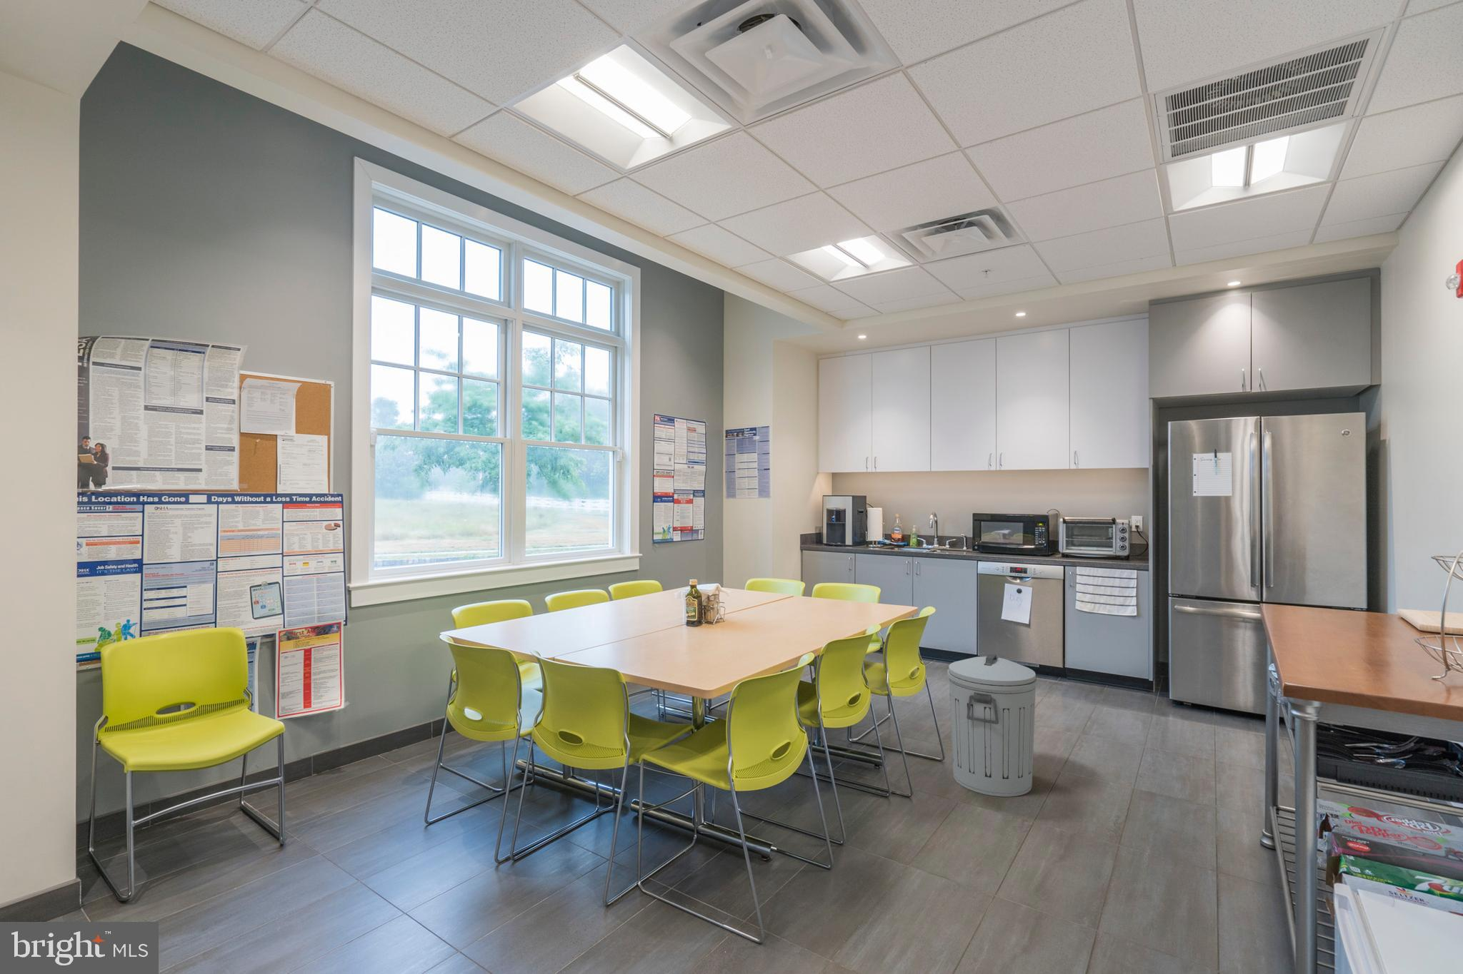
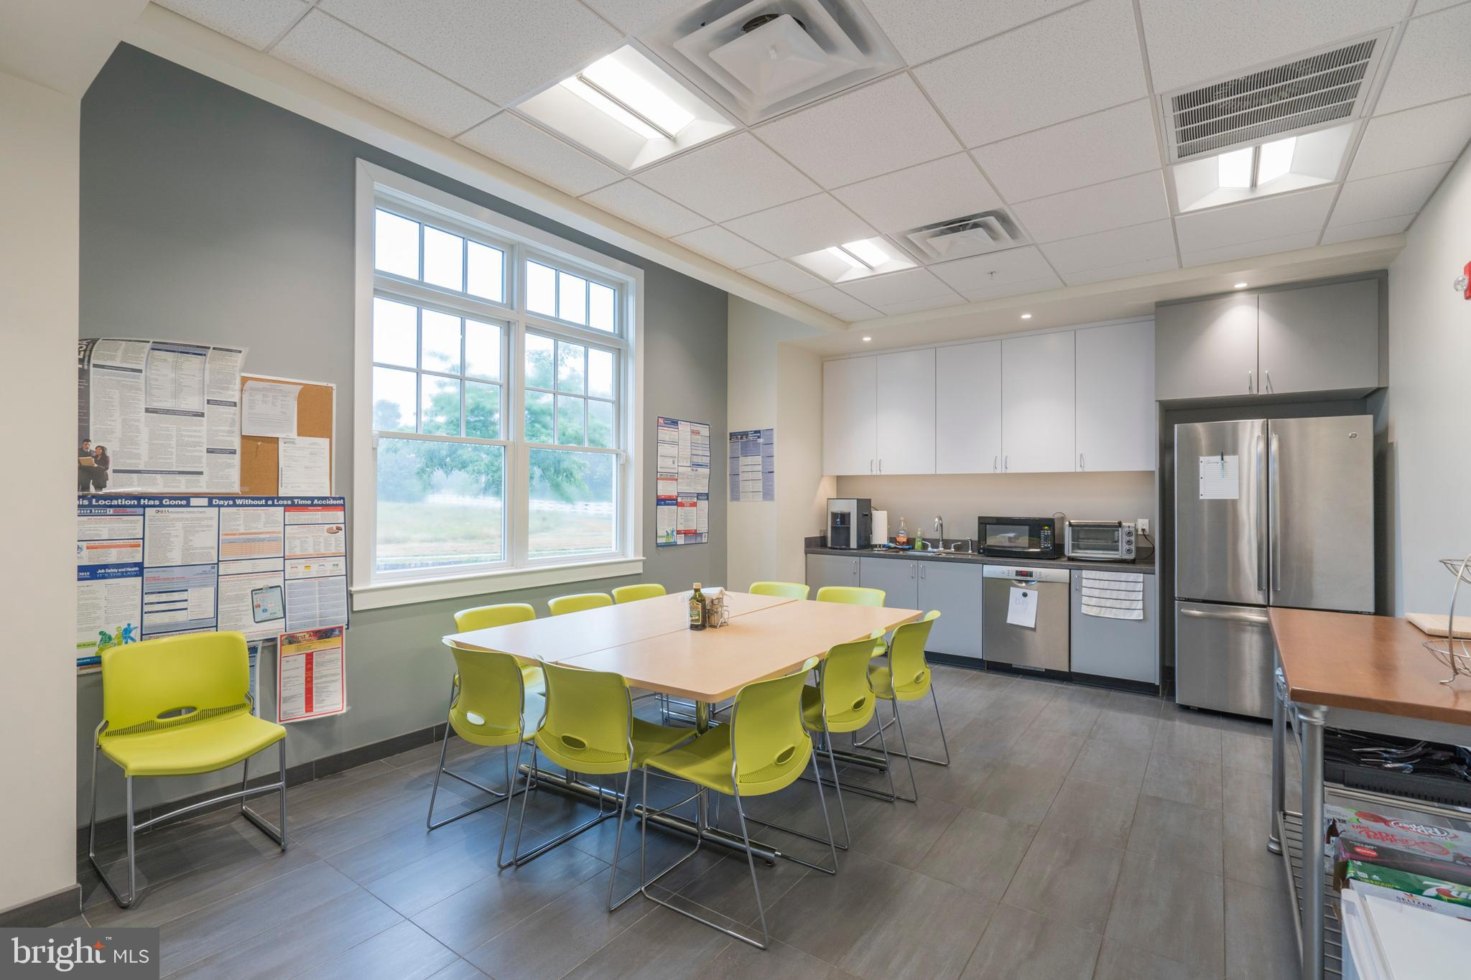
- trash can [946,653,1038,798]
